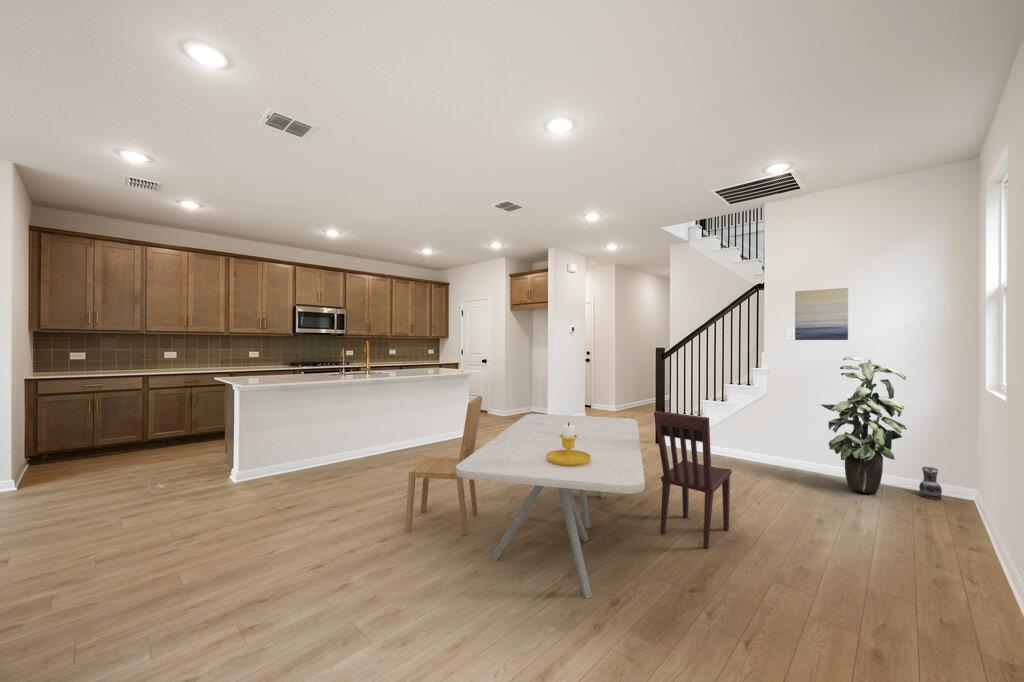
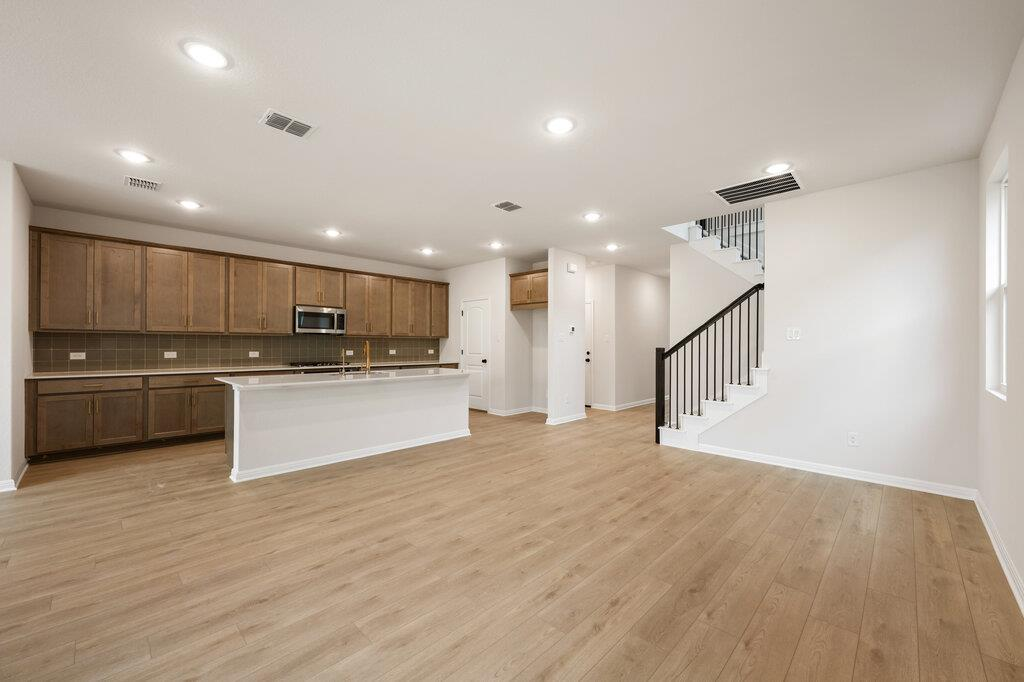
- dining table [456,413,646,599]
- candlestick [546,422,591,466]
- dining chair [404,395,484,536]
- dining chair [653,410,733,549]
- ceramic jug [918,465,943,500]
- indoor plant [820,356,908,494]
- wall art [794,287,849,341]
